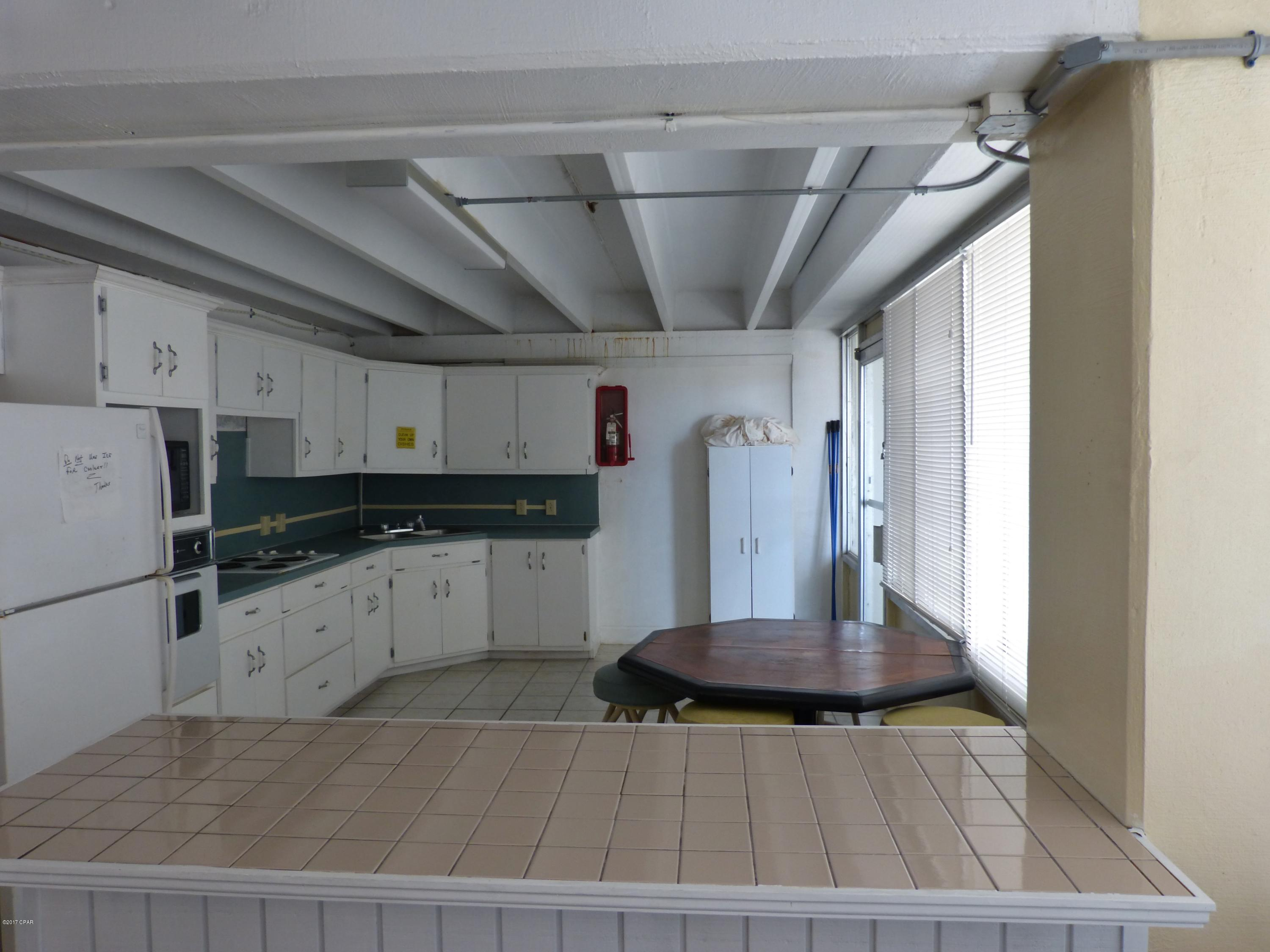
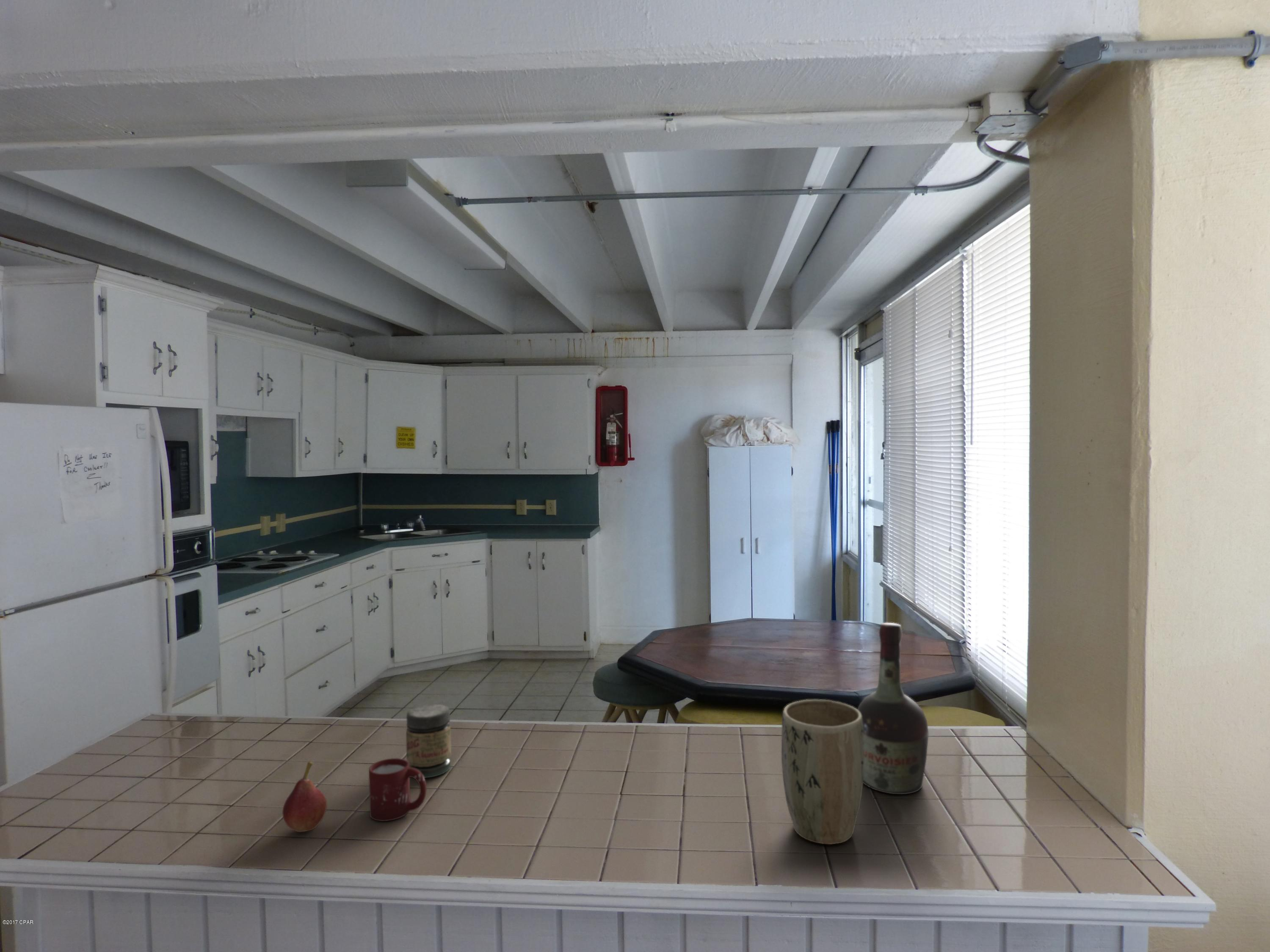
+ cup [368,758,427,822]
+ cognac bottle [857,622,929,795]
+ plant pot [781,699,864,845]
+ fruit [282,760,327,832]
+ jar [406,704,452,779]
